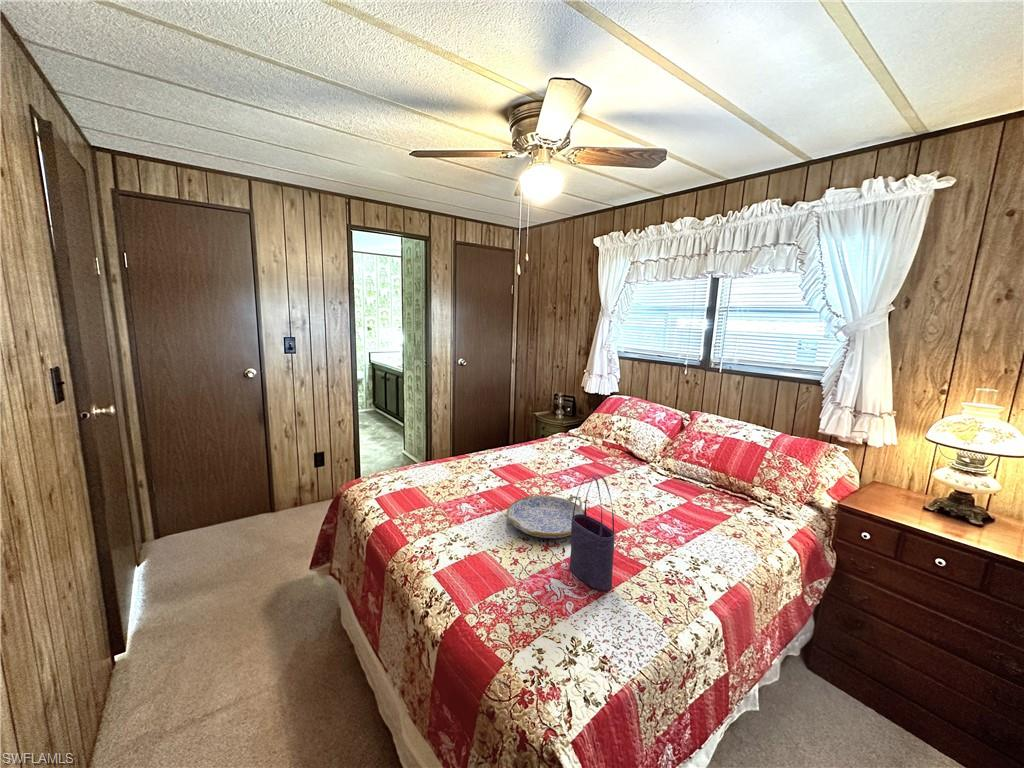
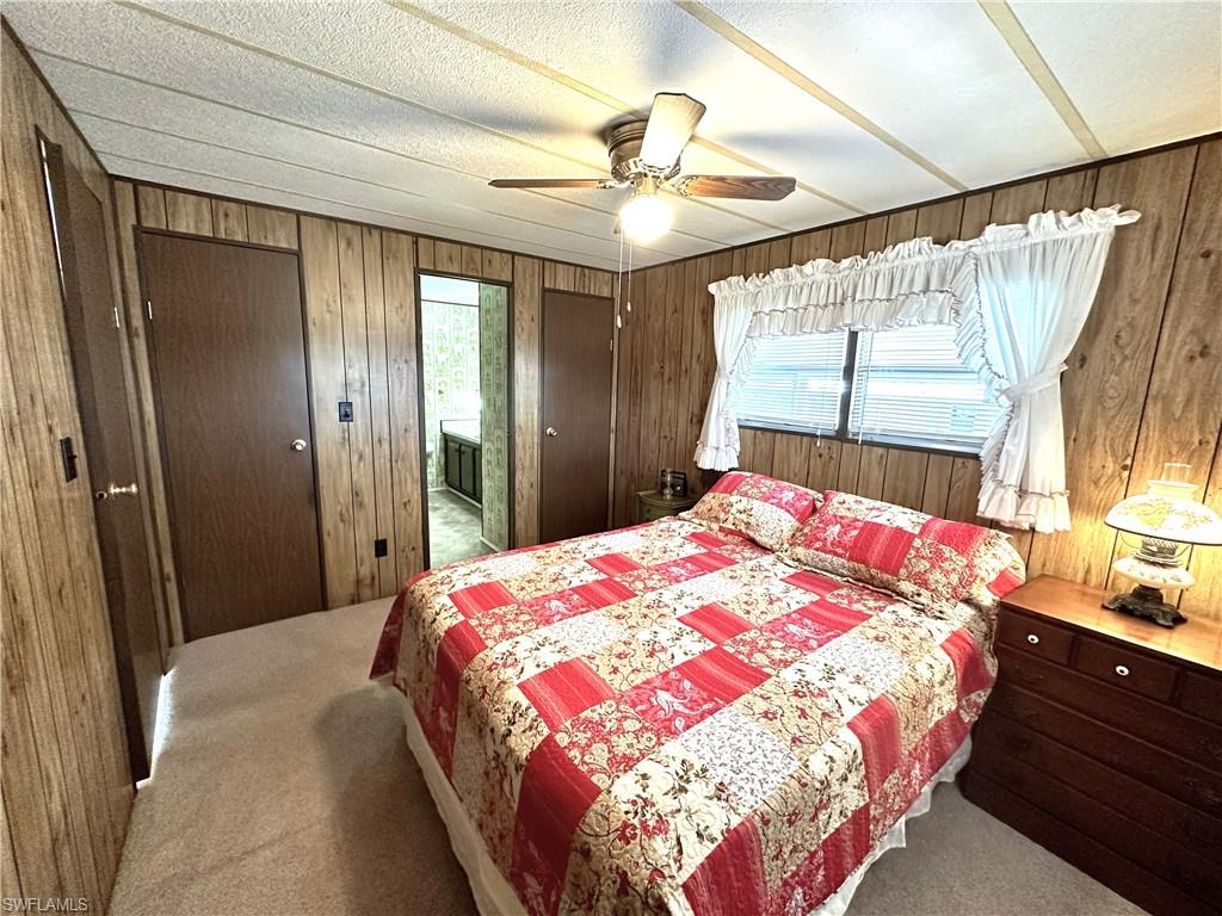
- tote bag [569,474,616,592]
- serving tray [506,494,588,539]
